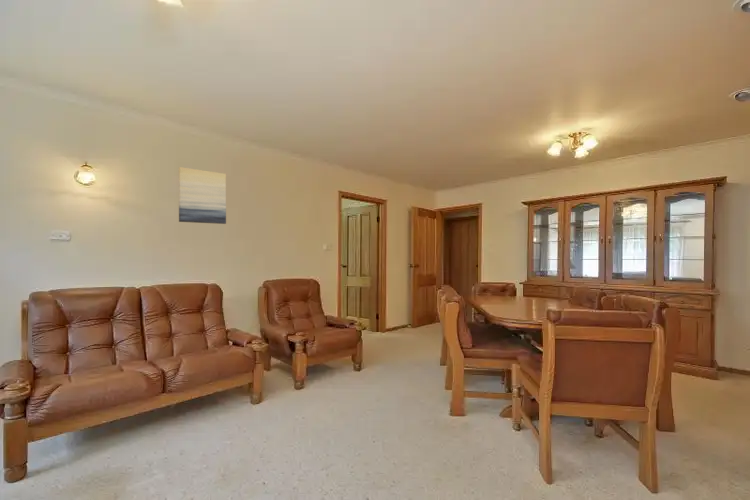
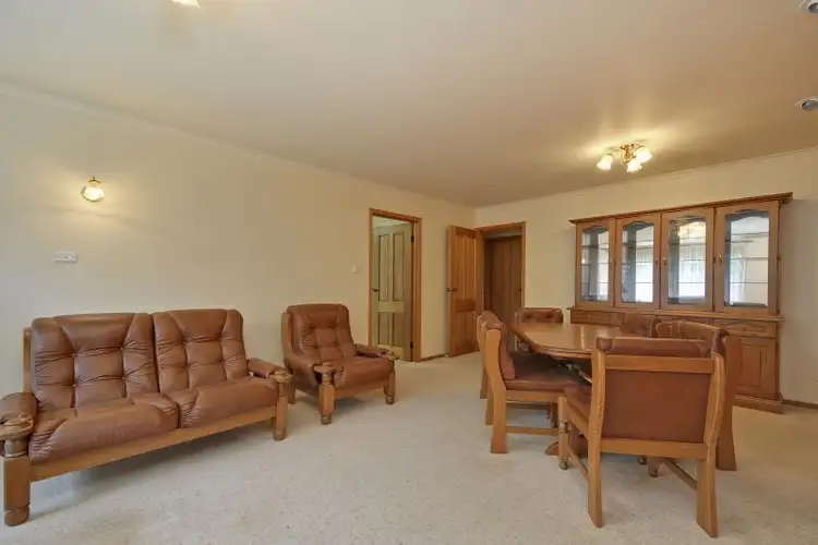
- wall art [178,166,227,225]
